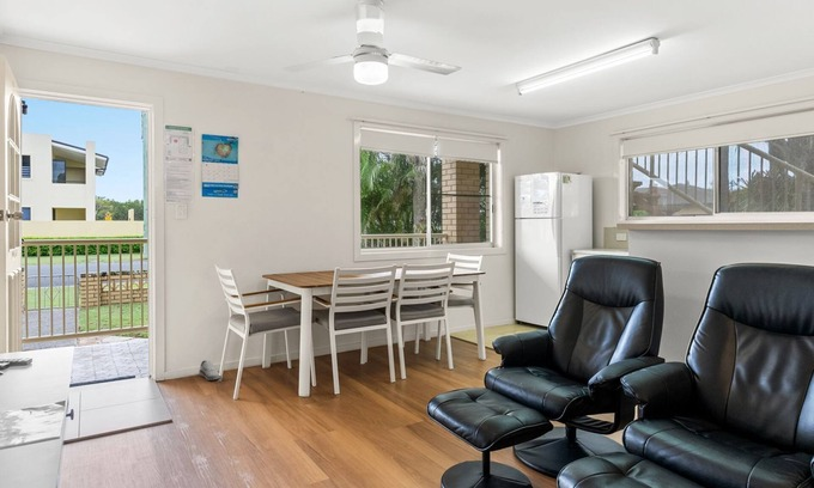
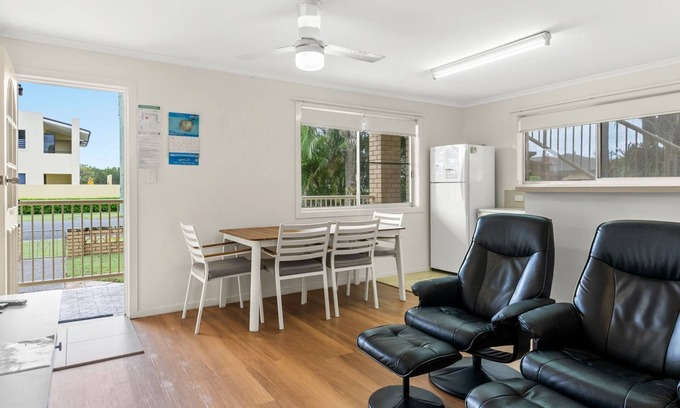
- shoe [198,360,223,382]
